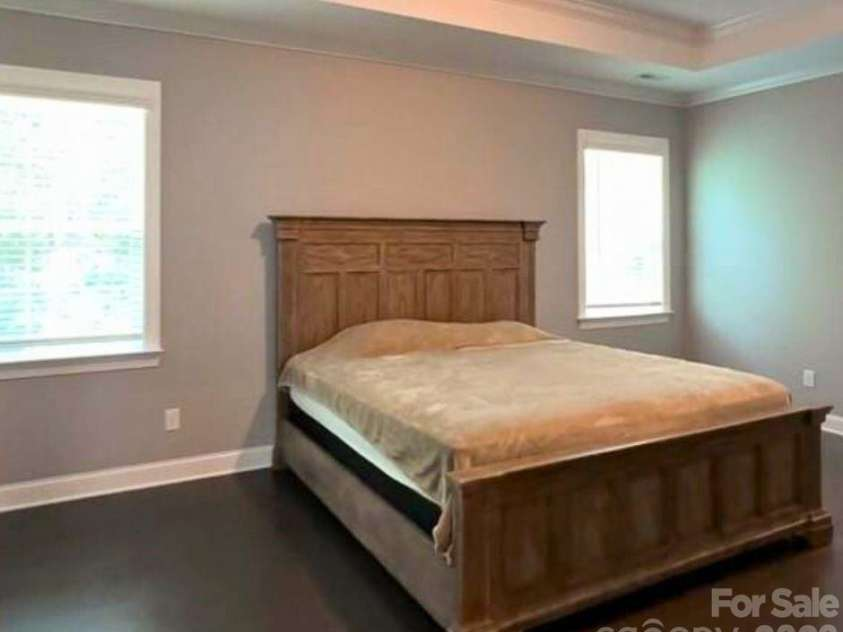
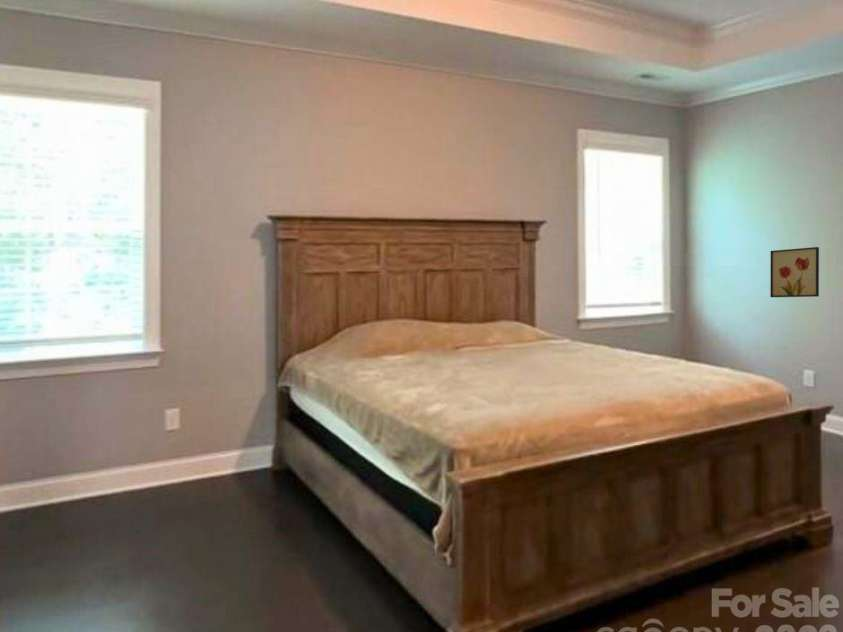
+ wall art [769,246,820,298]
